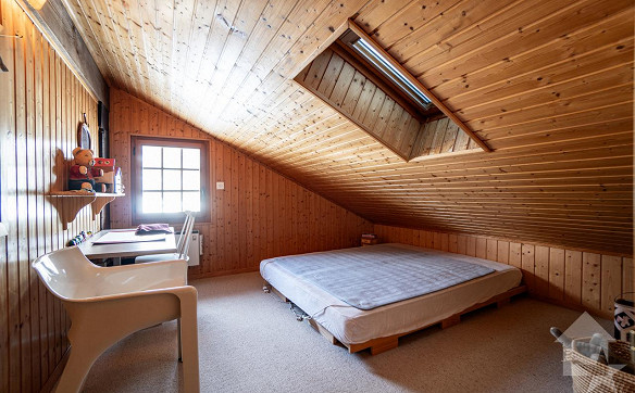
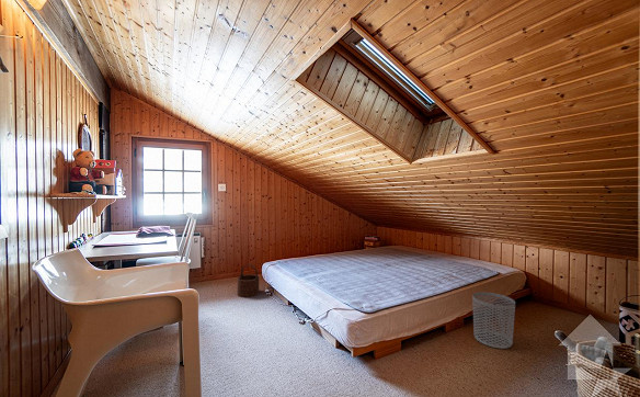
+ waste bin [471,291,516,350]
+ wooden bucket [237,263,260,298]
